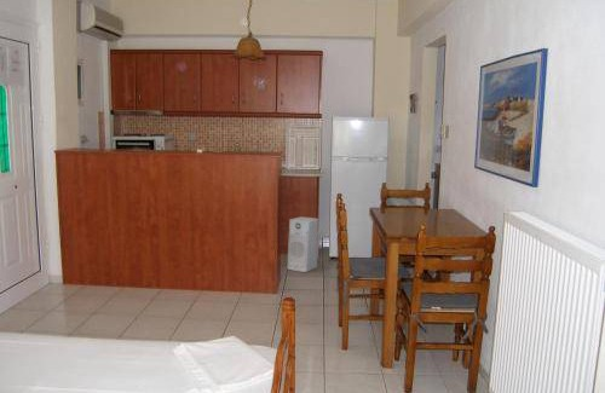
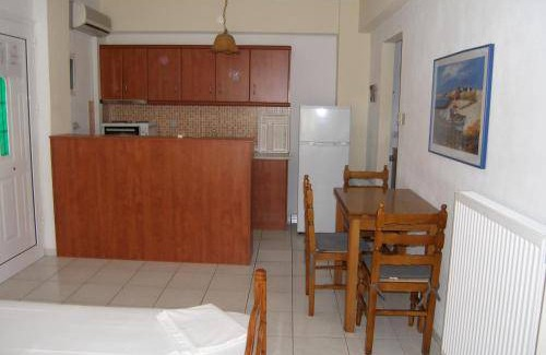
- air purifier [286,216,319,273]
